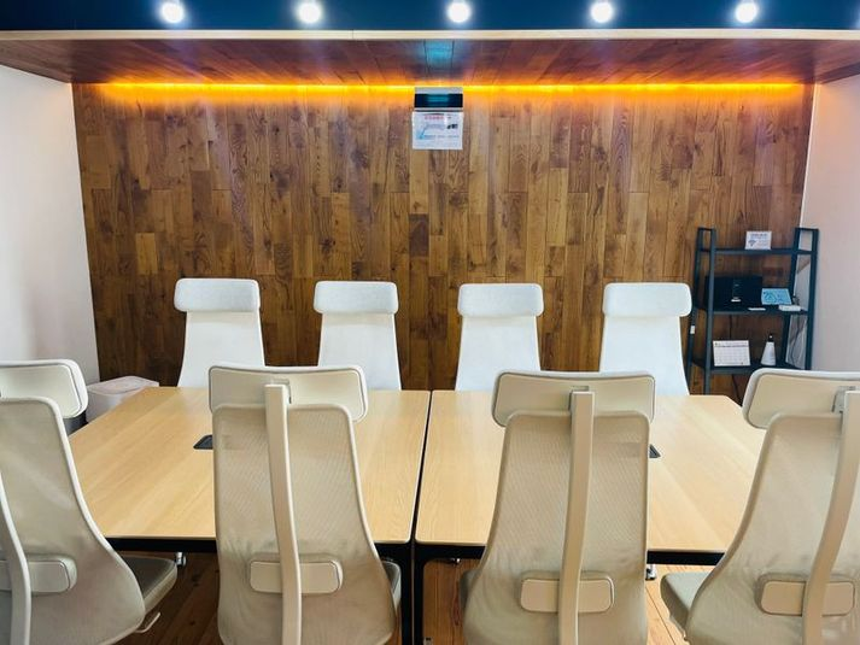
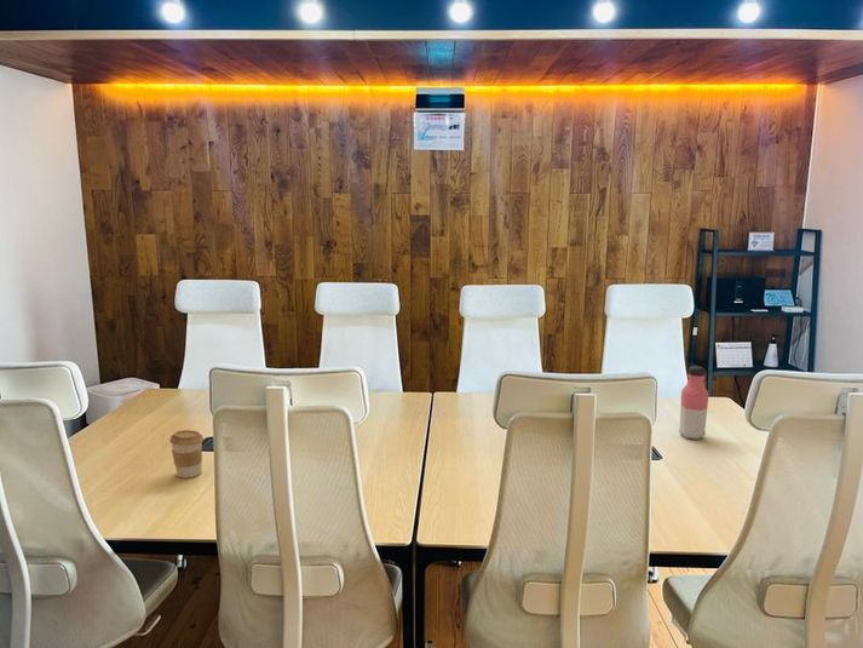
+ coffee cup [168,429,205,480]
+ water bottle [678,365,709,441]
